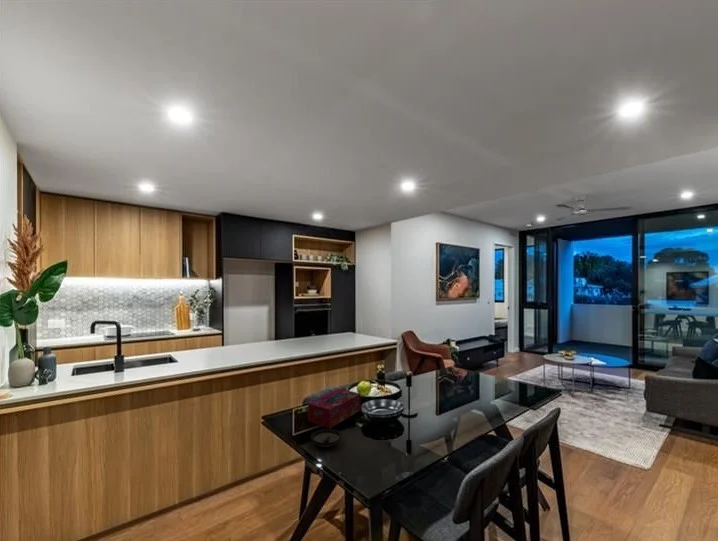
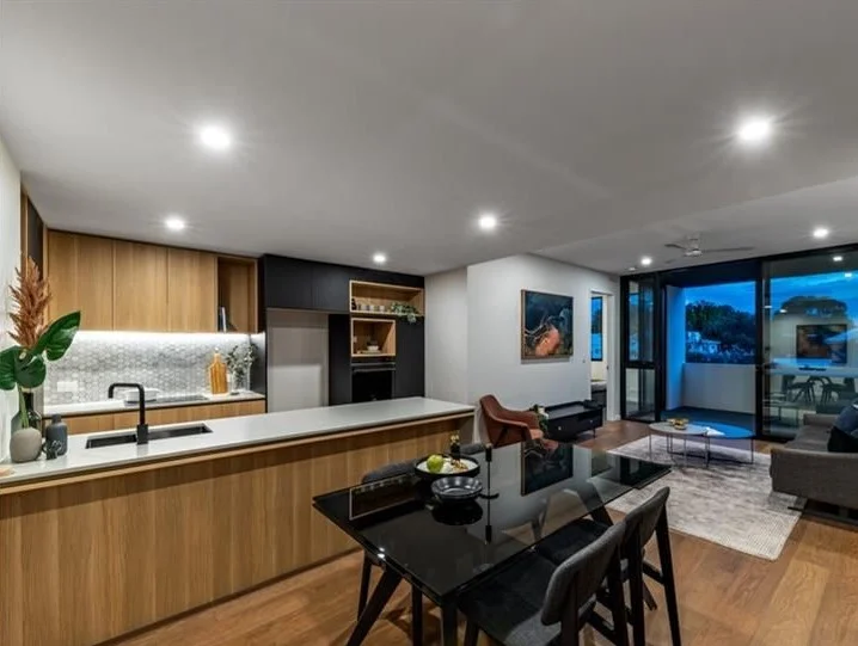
- tissue box [307,388,362,429]
- saucer [310,428,343,448]
